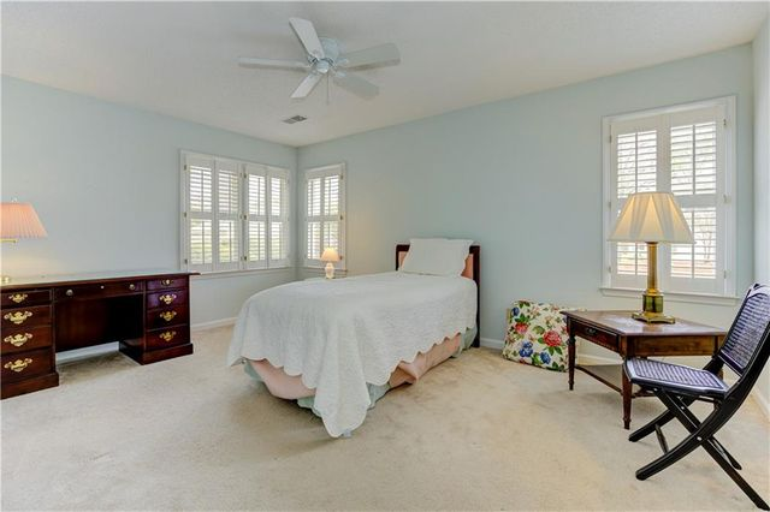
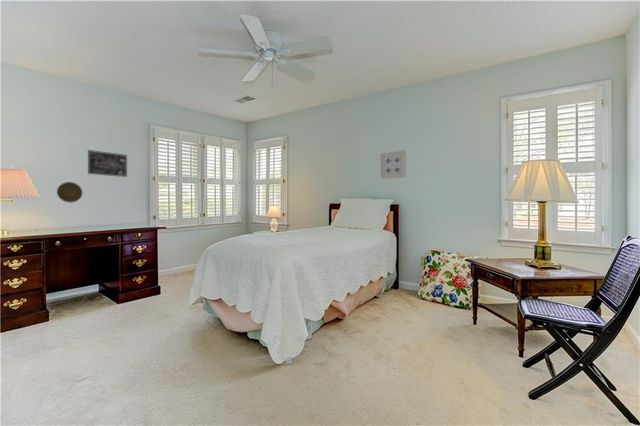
+ decorative plate [56,181,83,204]
+ wall art [87,149,128,178]
+ wall art [379,149,407,180]
